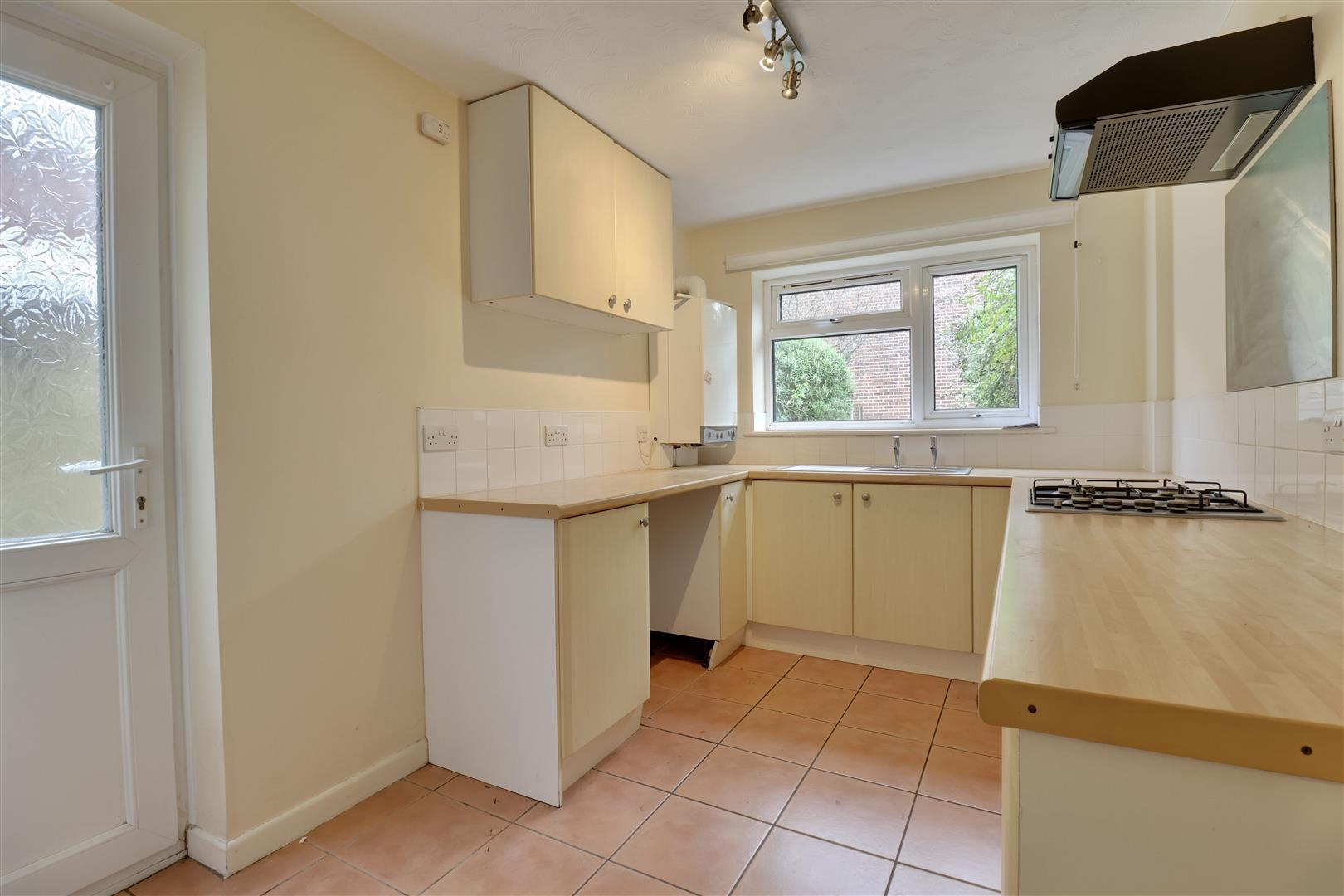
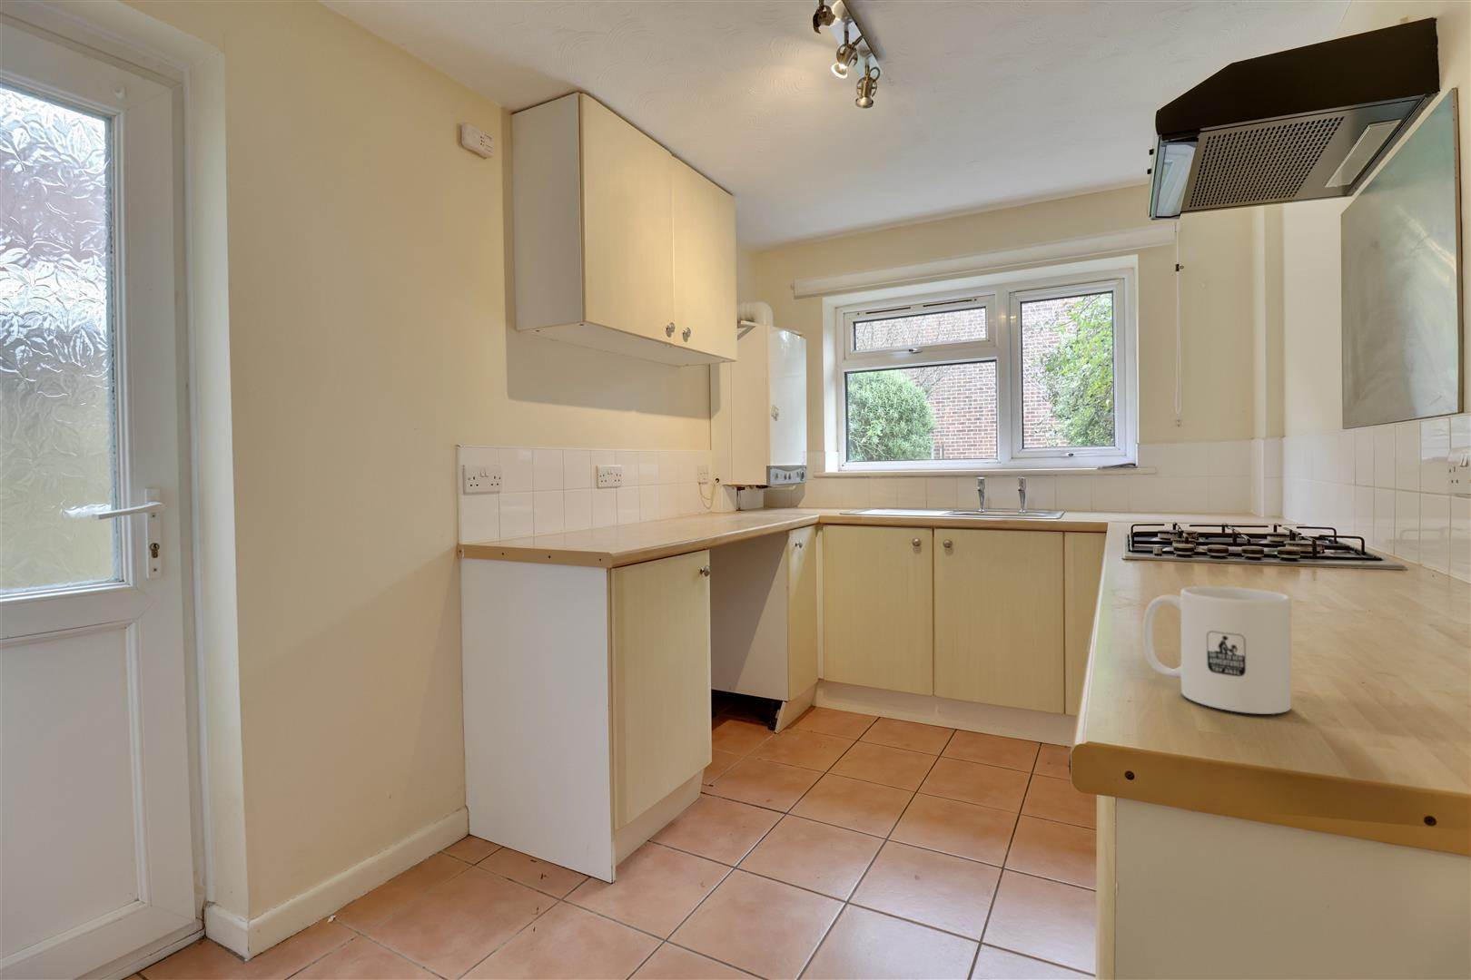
+ mug [1142,585,1293,715]
